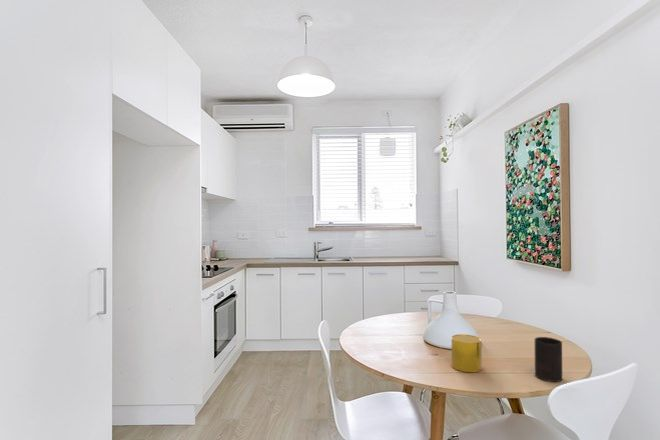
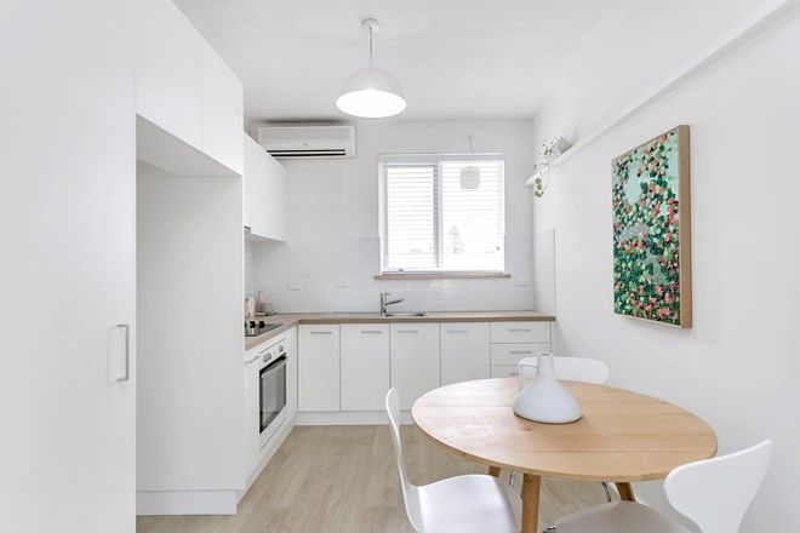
- cup [451,333,483,373]
- cup [534,336,563,383]
